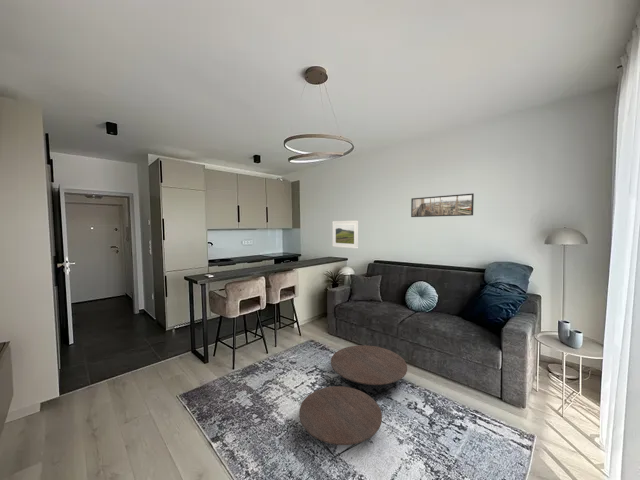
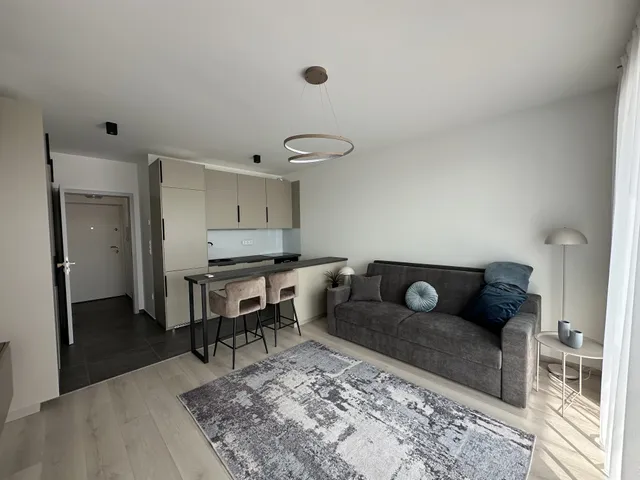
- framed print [331,220,359,250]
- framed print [410,192,475,218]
- coffee table [298,344,408,458]
